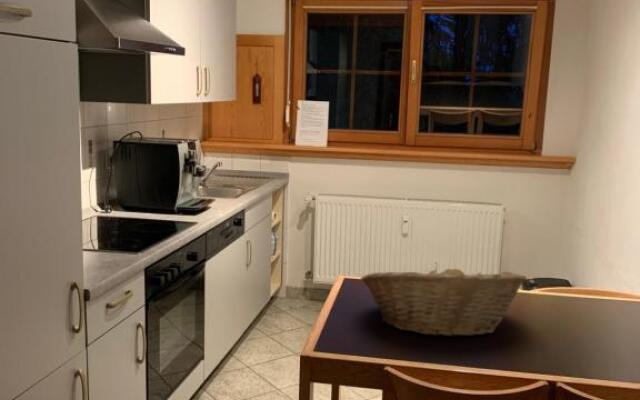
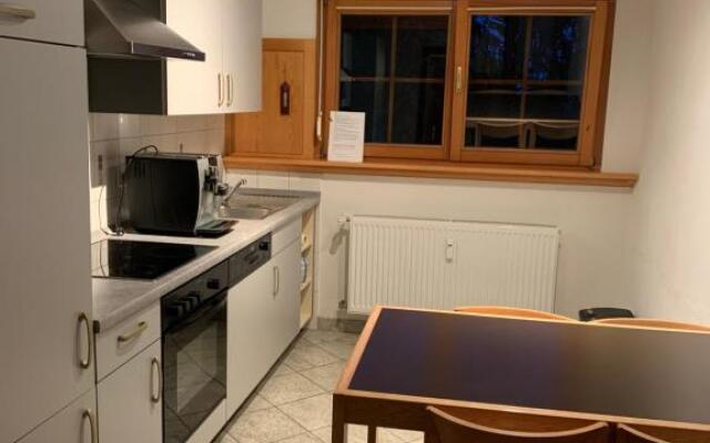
- fruit basket [360,261,528,338]
